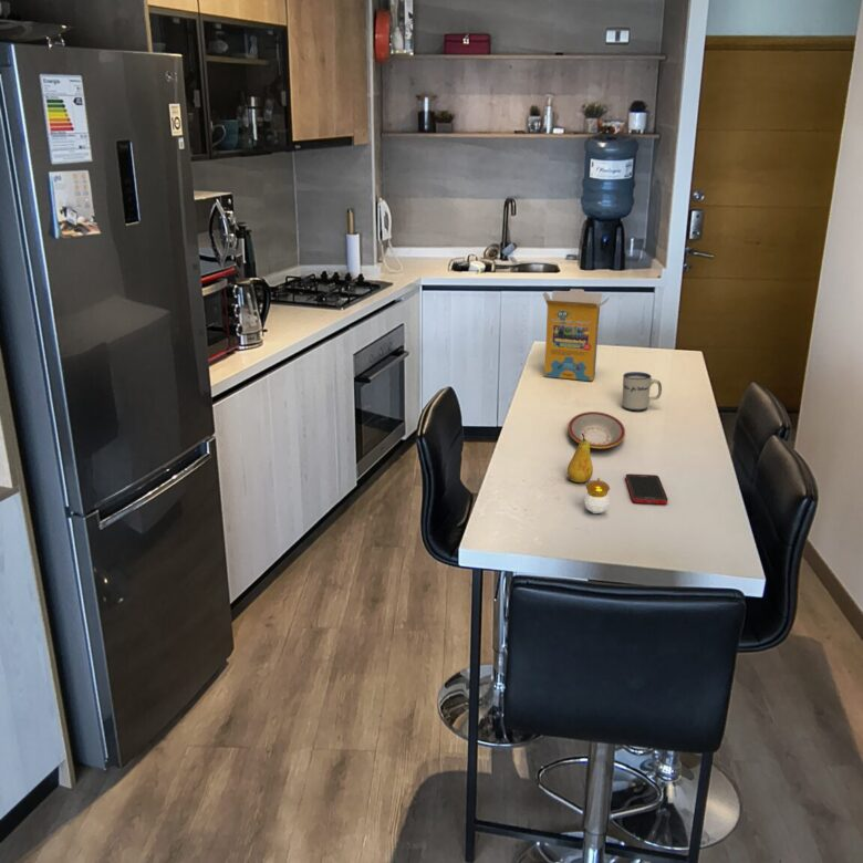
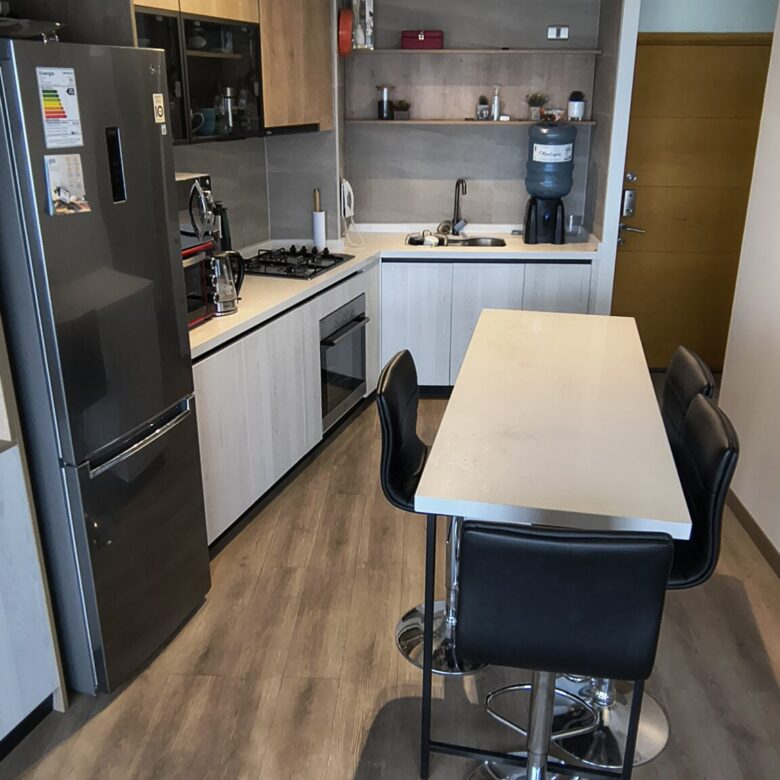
- cereal box [541,288,610,382]
- candle [583,477,611,514]
- plate [568,410,626,449]
- fruit [566,433,594,484]
- mug [621,371,663,412]
- cell phone [624,472,669,505]
